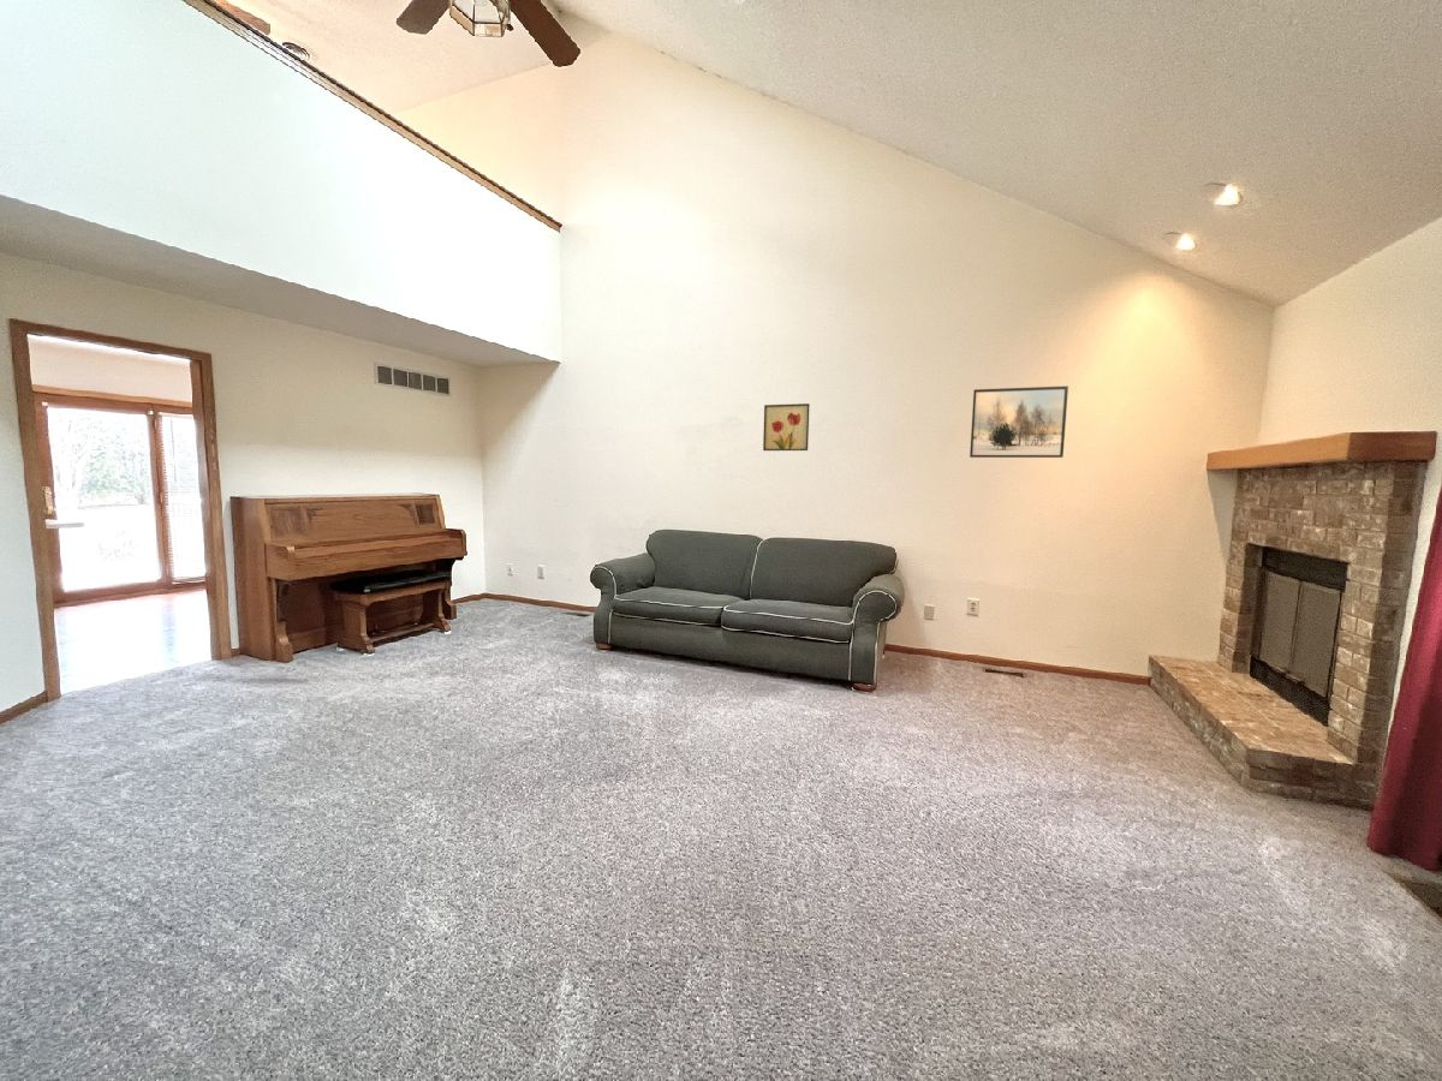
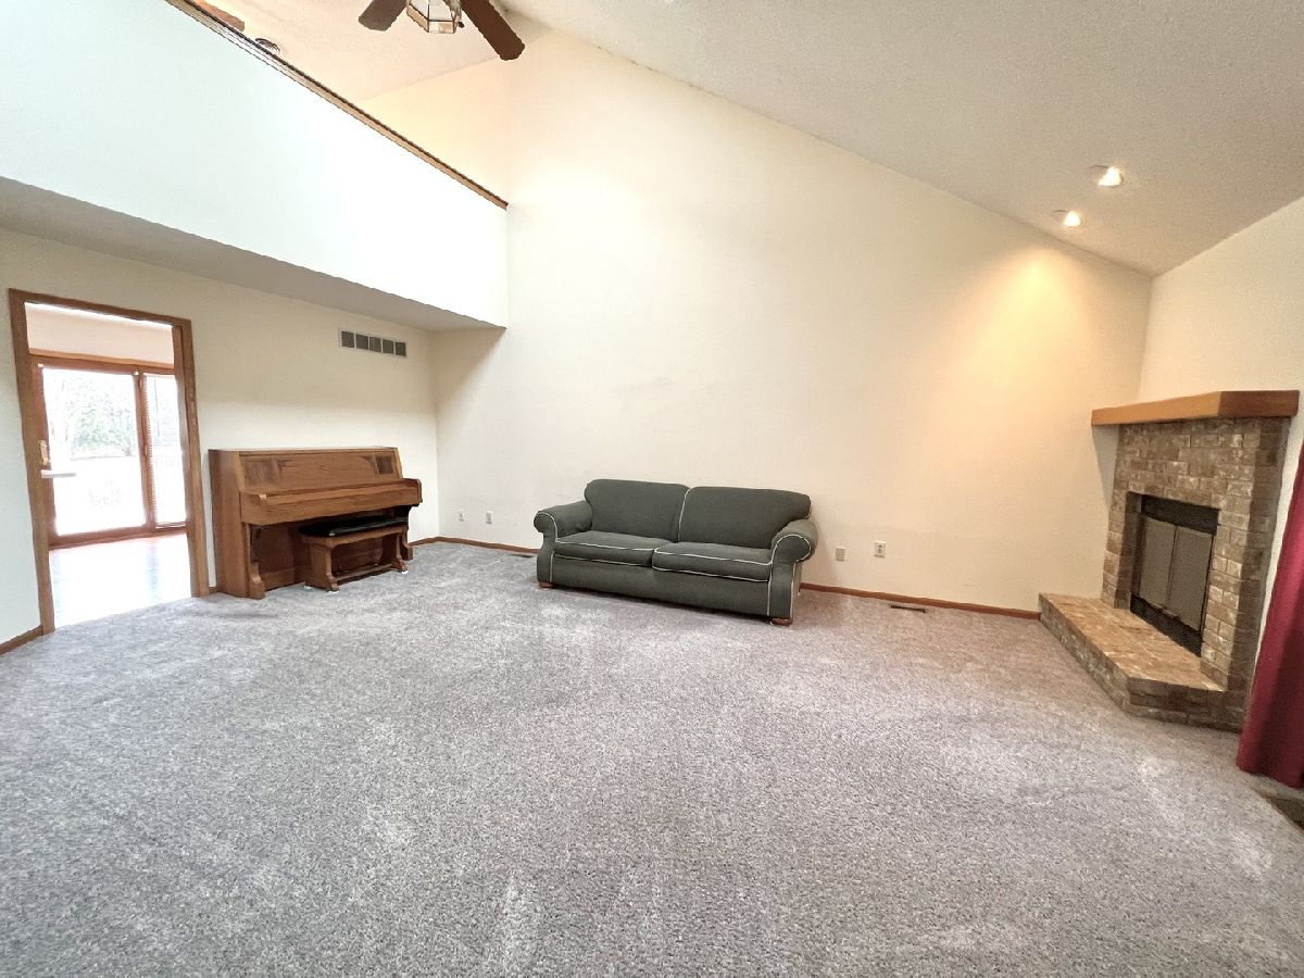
- wall art [762,402,811,452]
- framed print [969,386,1069,459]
